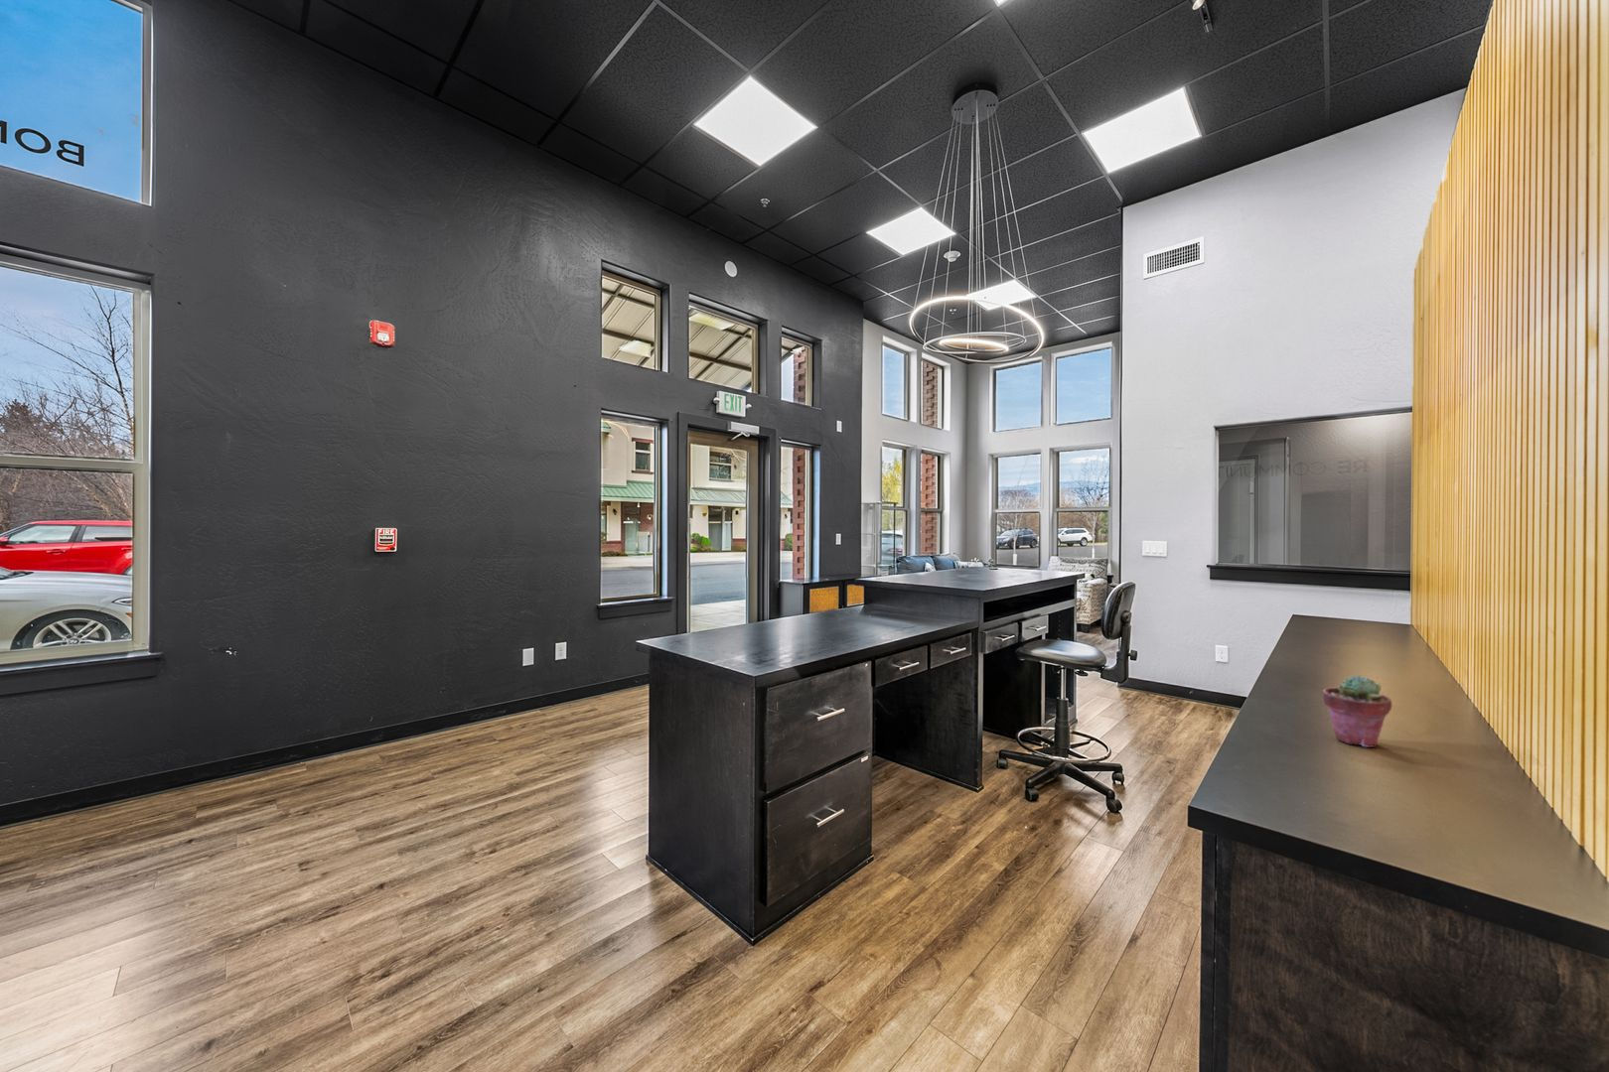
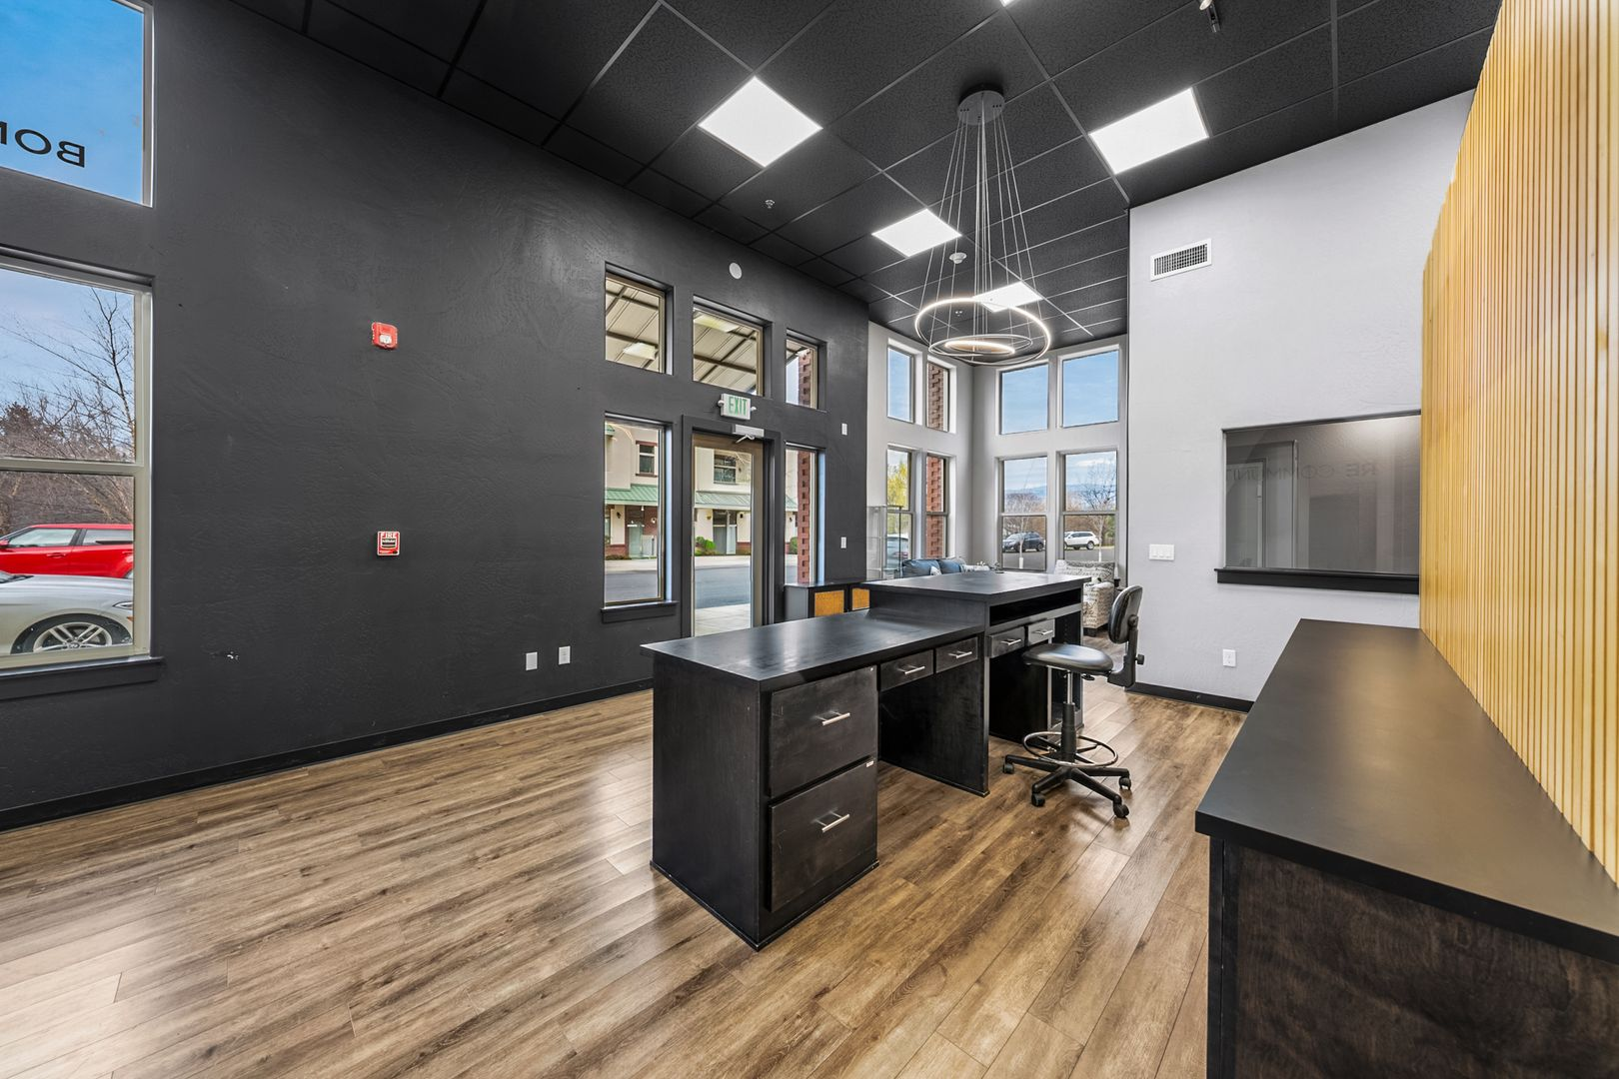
- potted succulent [1322,674,1392,749]
